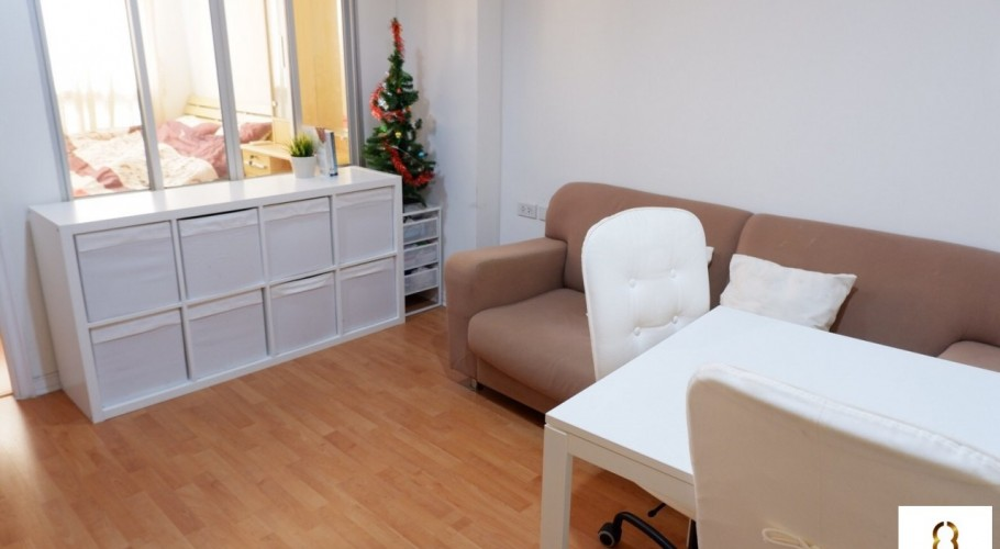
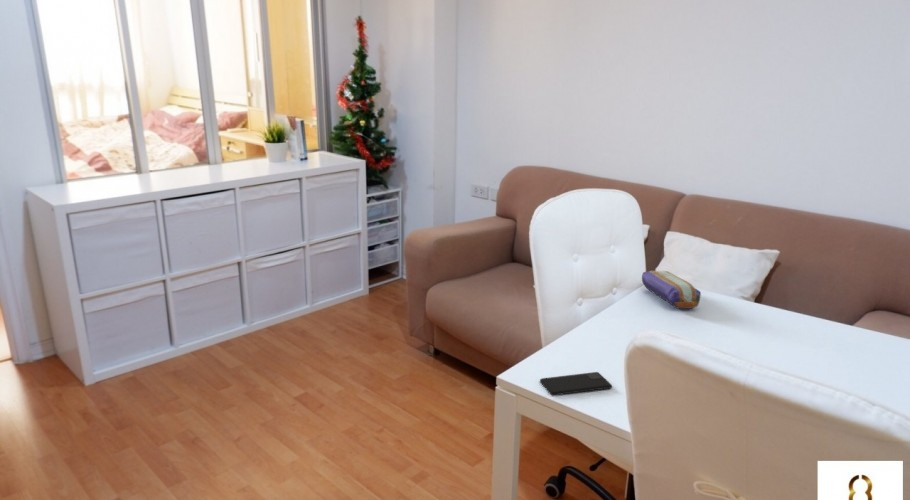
+ pencil case [641,270,702,310]
+ smartphone [539,371,613,396]
